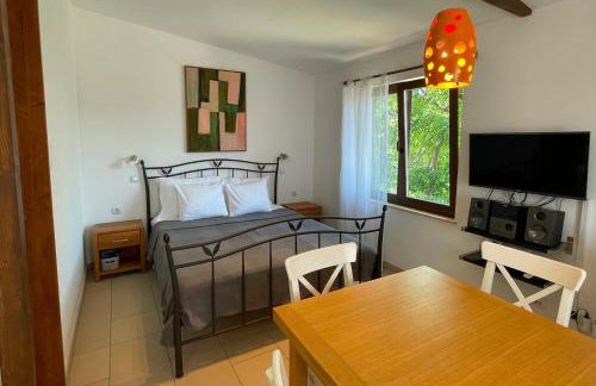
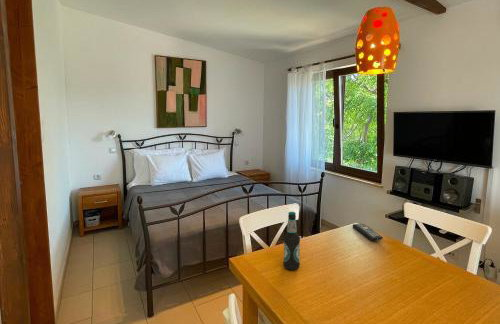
+ bottle [282,211,301,271]
+ remote control [352,223,384,241]
